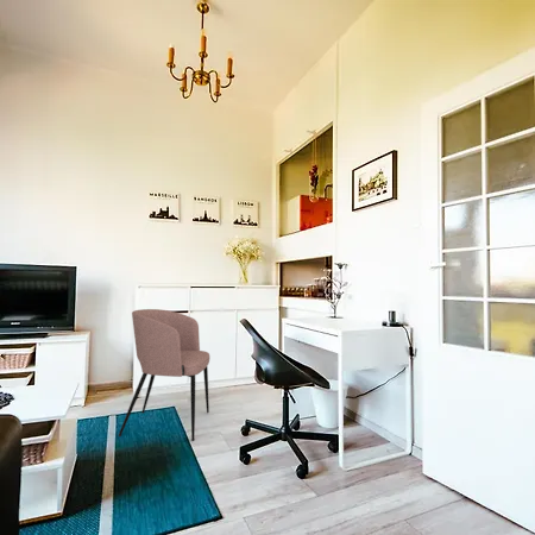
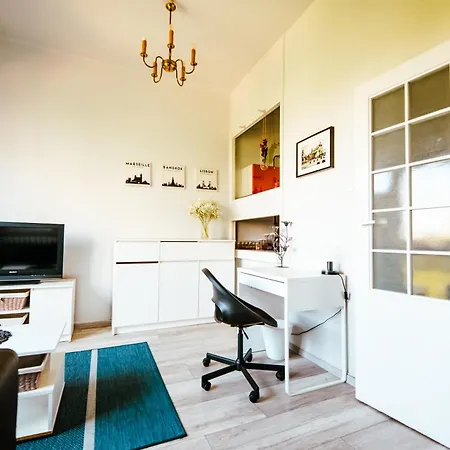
- armchair [118,308,210,442]
